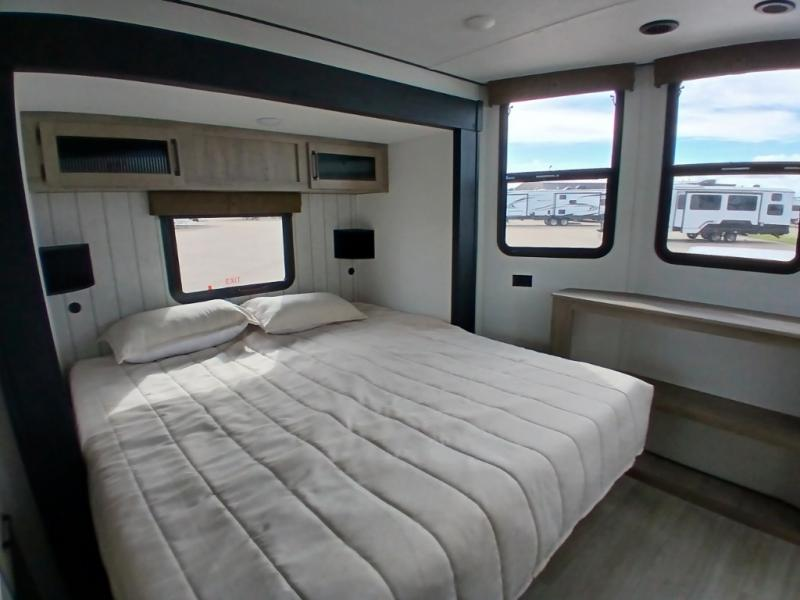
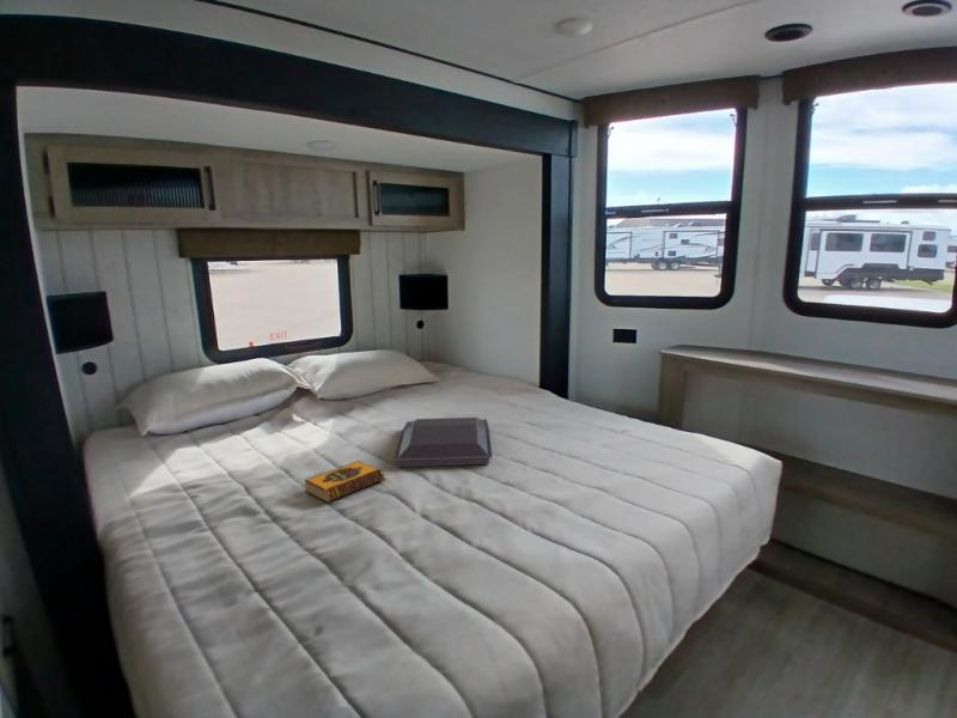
+ serving tray [392,416,493,468]
+ hardback book [303,460,385,504]
